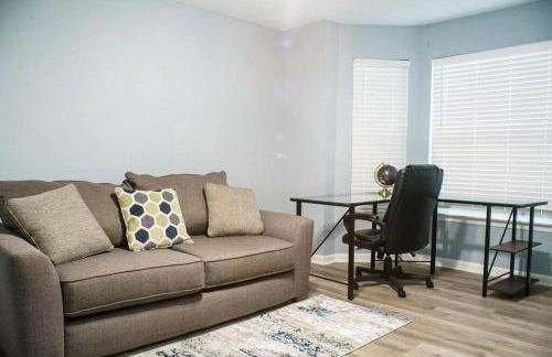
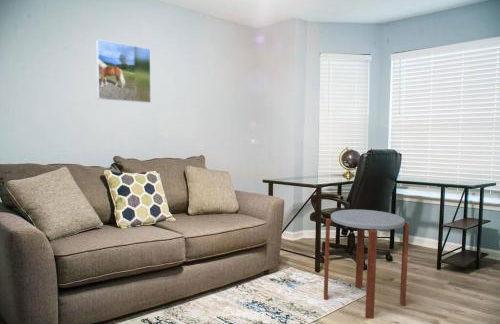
+ side table [323,209,410,320]
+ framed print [95,38,152,104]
